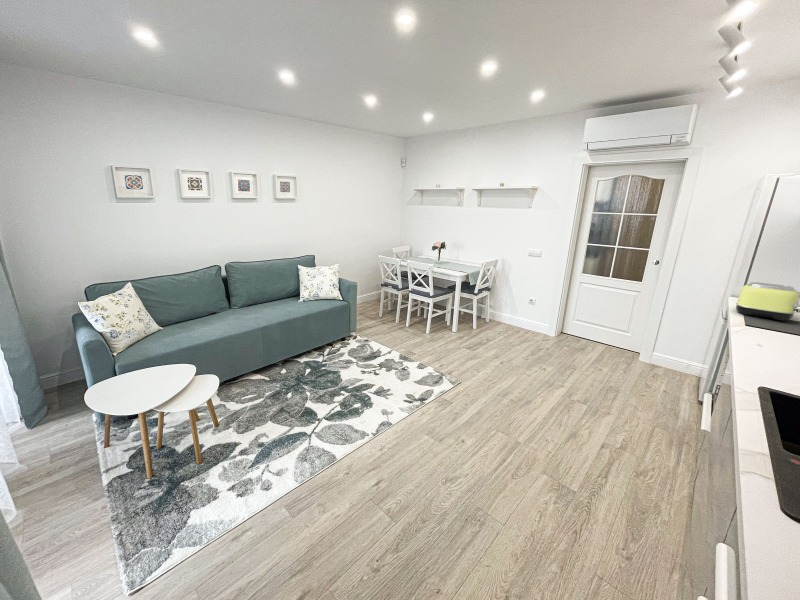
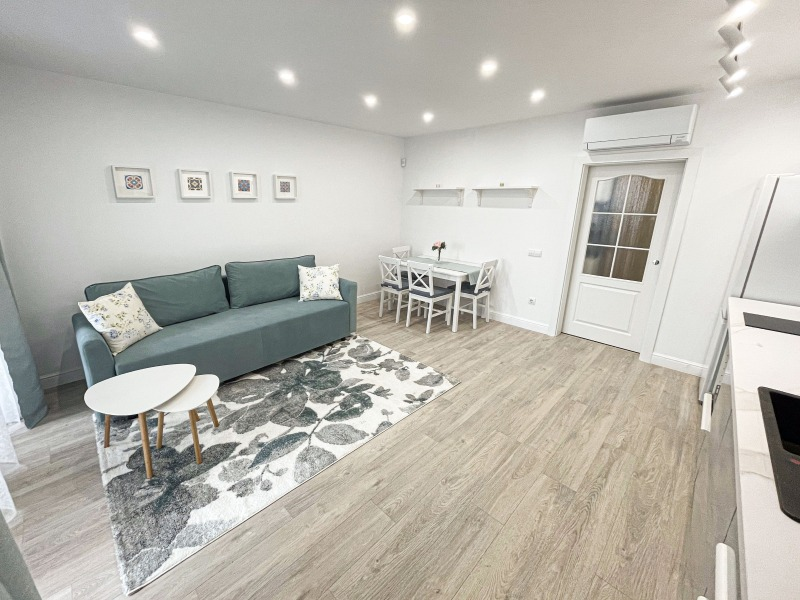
- toaster [735,281,800,322]
